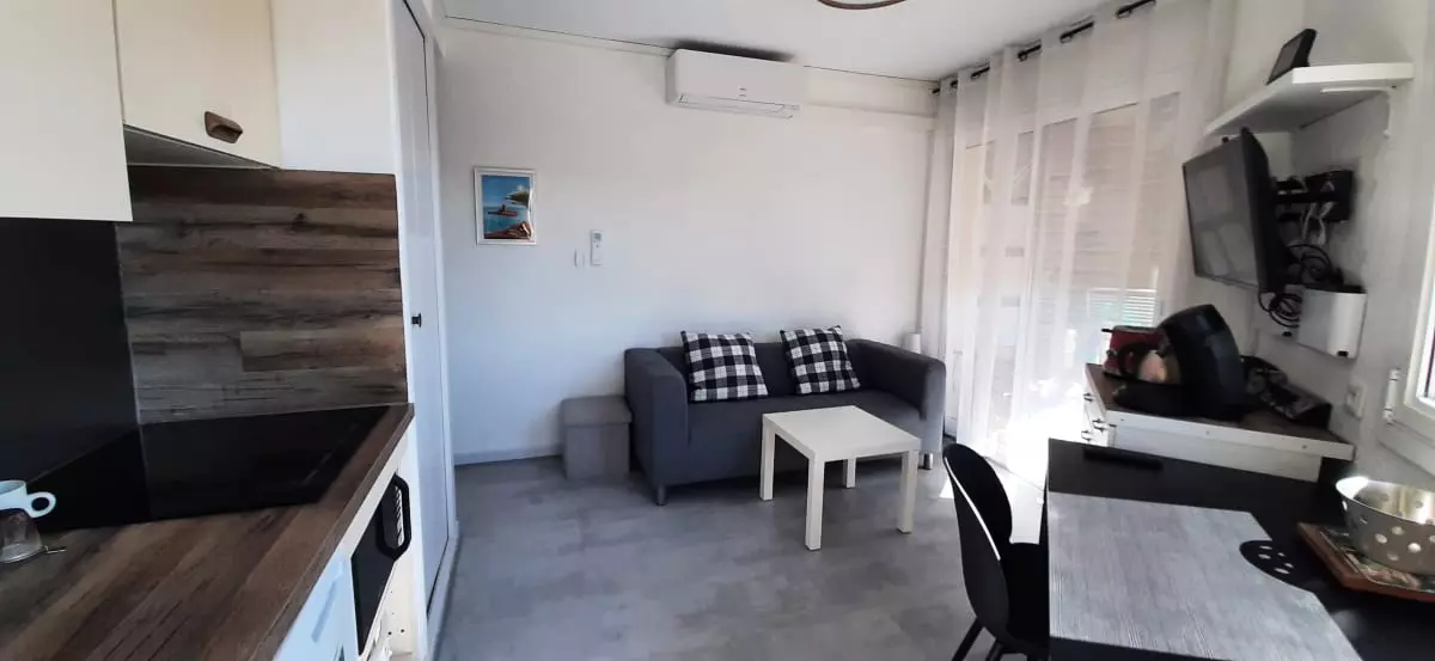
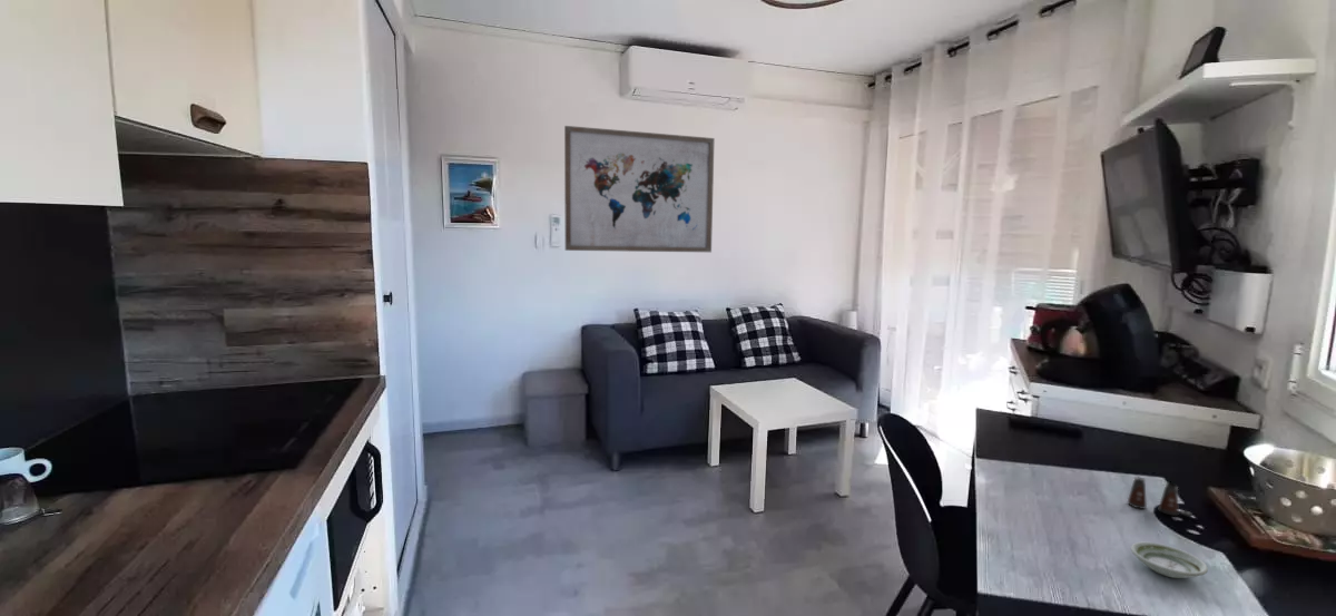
+ salt shaker [1127,476,1192,518]
+ wall art [563,125,716,253]
+ saucer [1130,541,1209,579]
